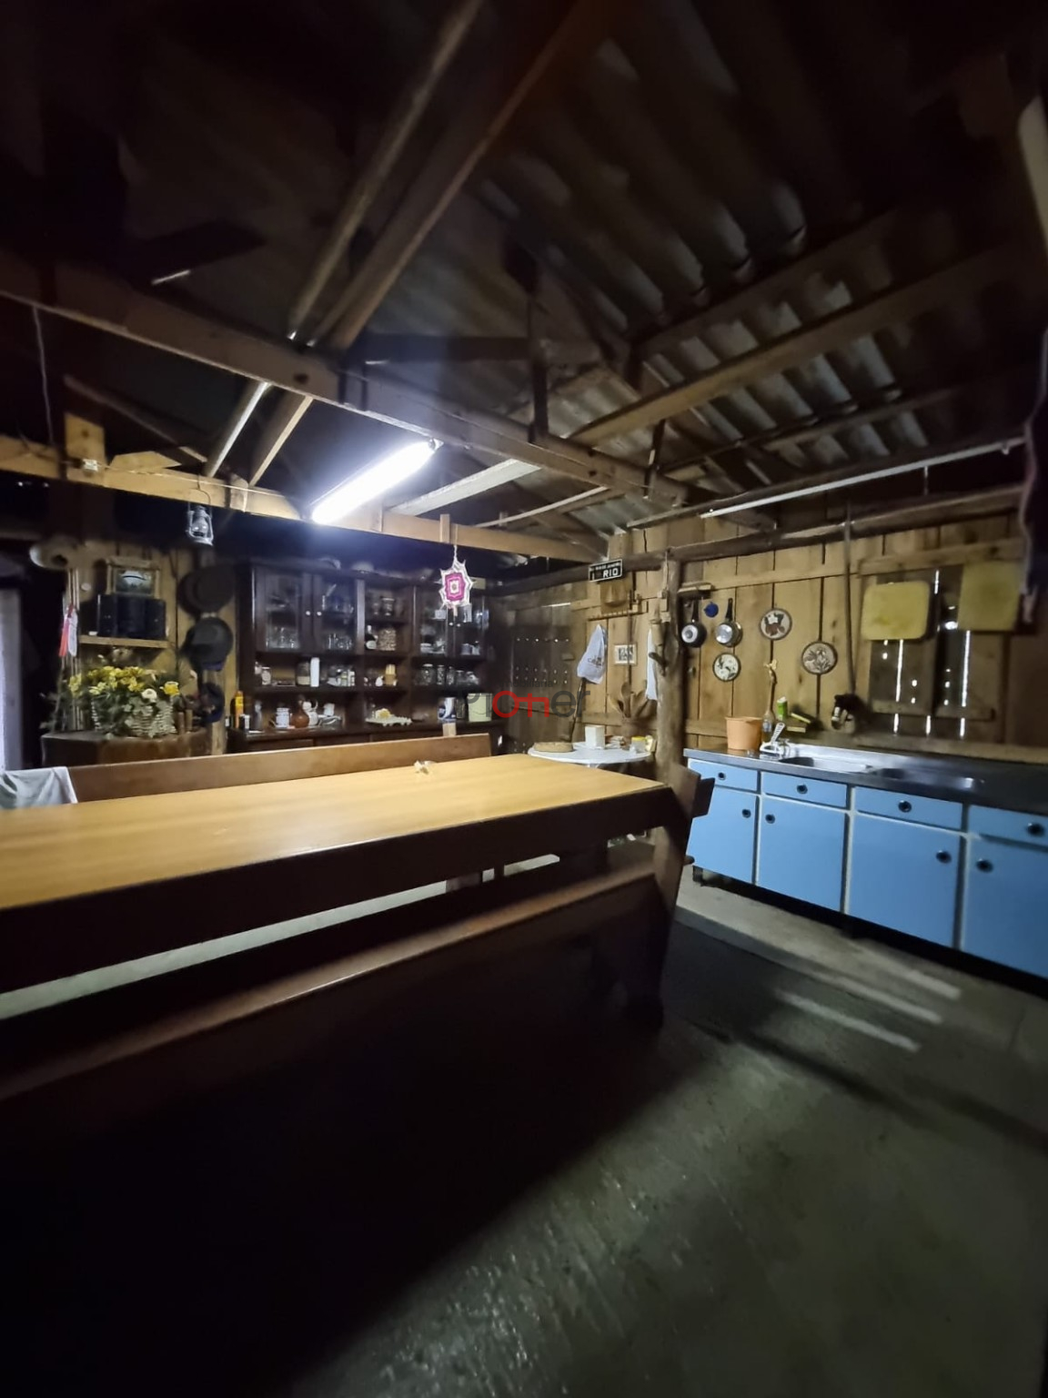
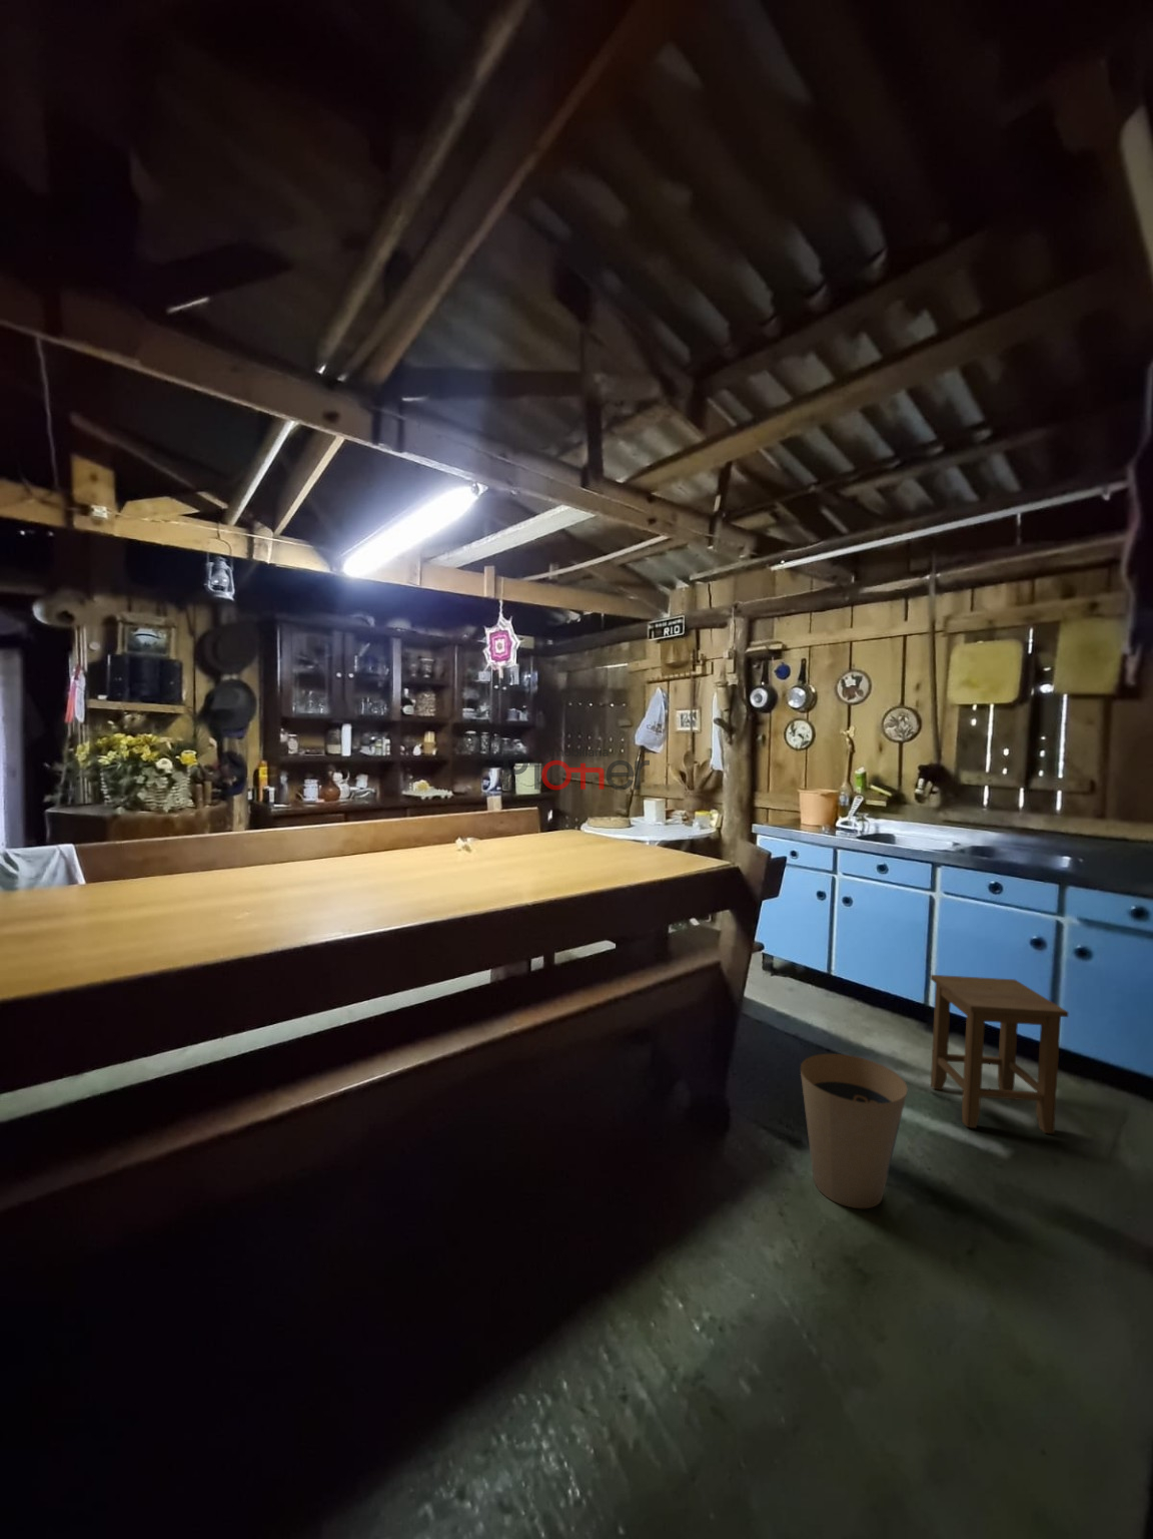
+ stool [930,974,1069,1135]
+ trash can [799,1053,908,1209]
